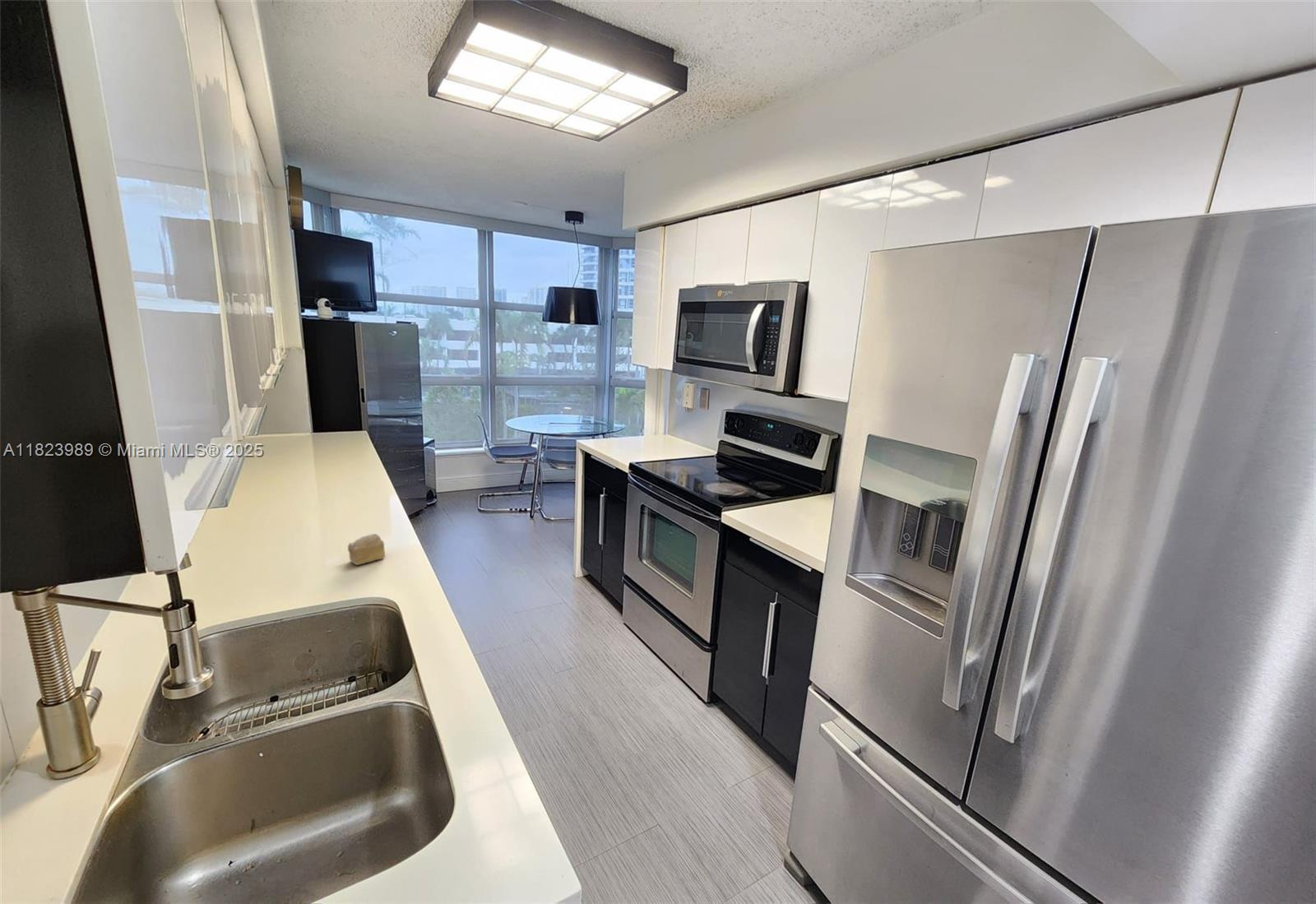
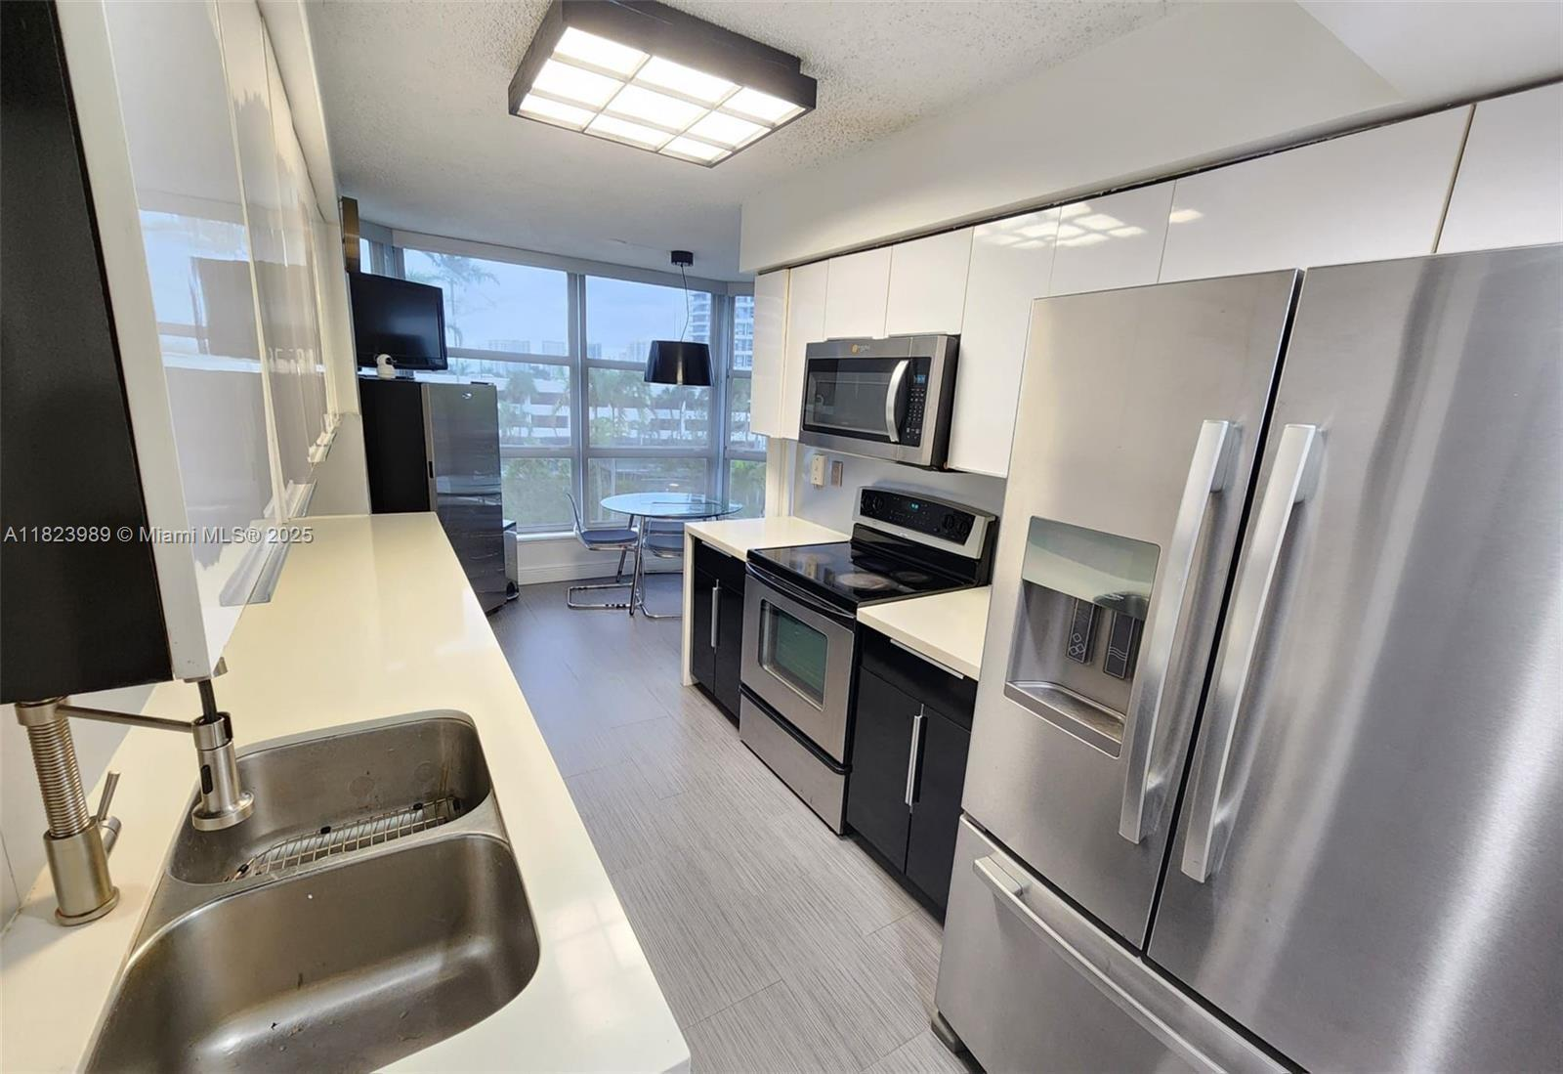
- cake slice [347,533,386,566]
